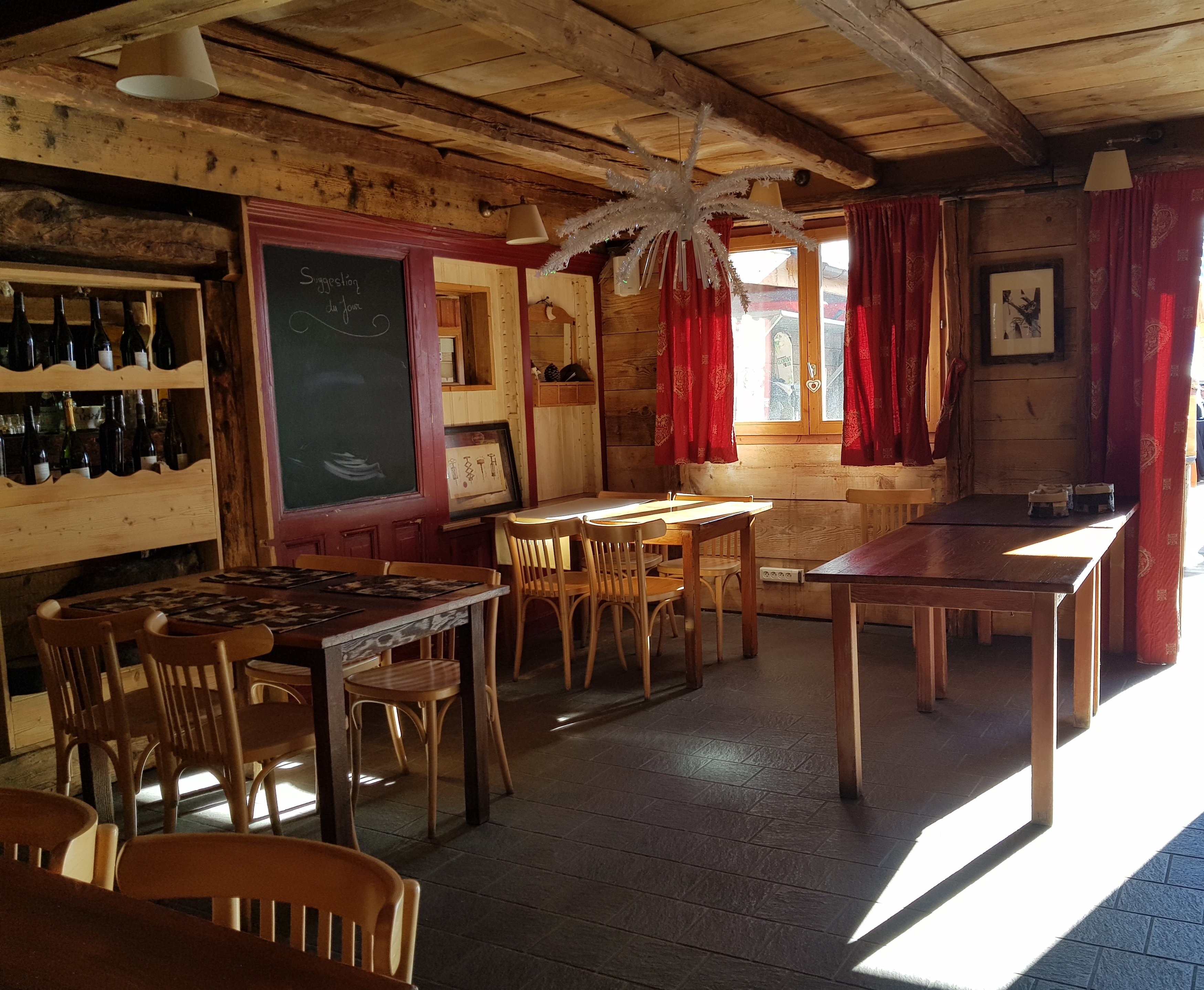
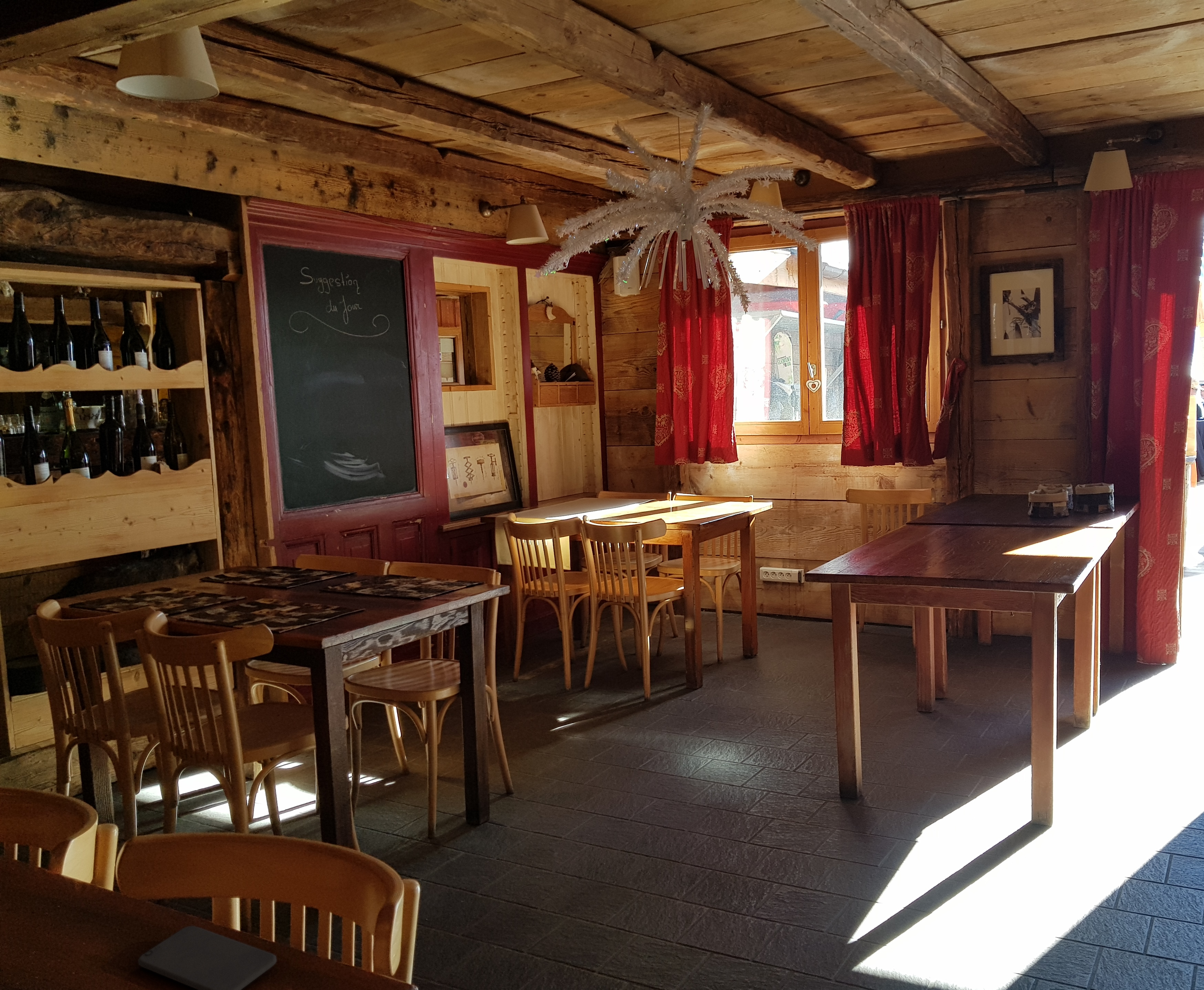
+ smartphone [138,926,277,990]
